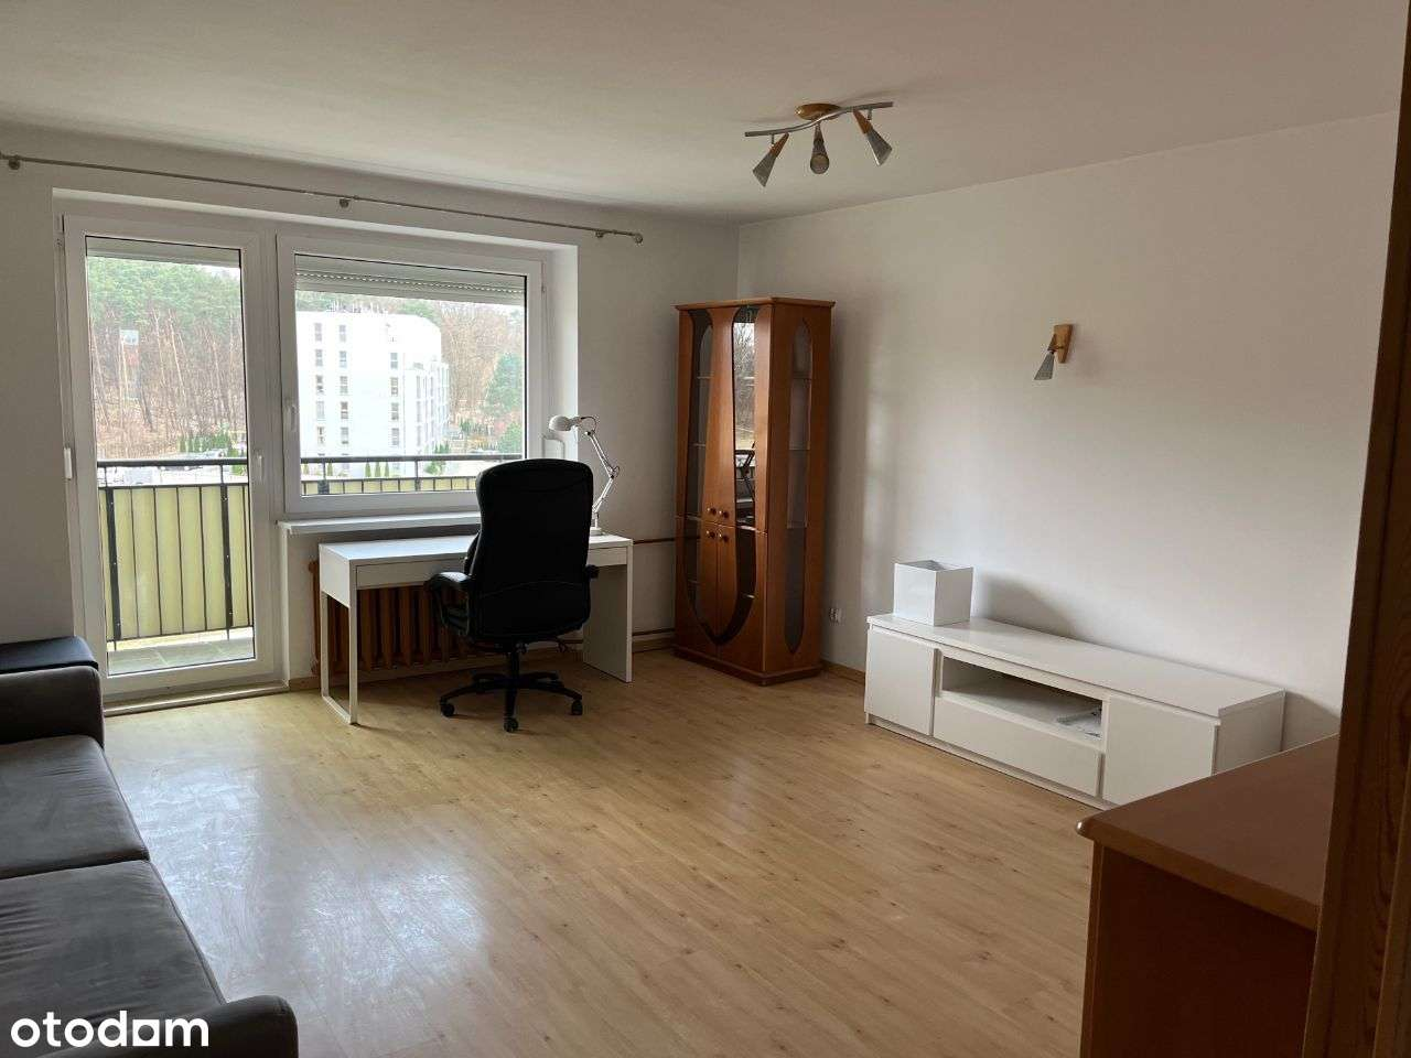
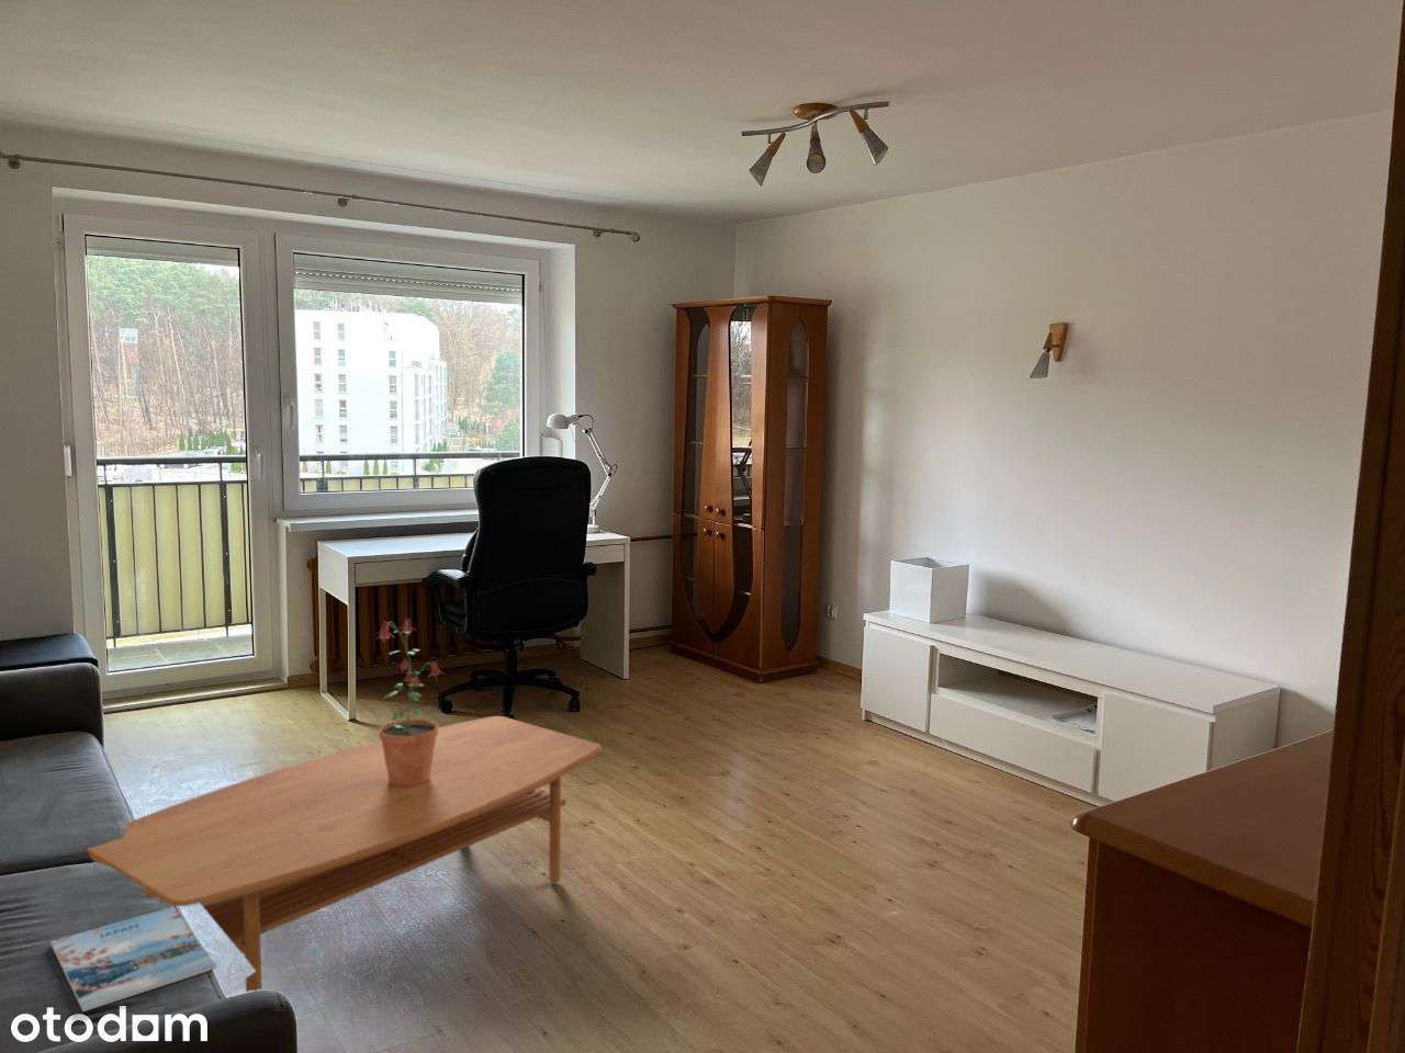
+ potted plant [373,617,444,785]
+ magazine [50,906,217,1012]
+ coffee table [86,716,603,993]
